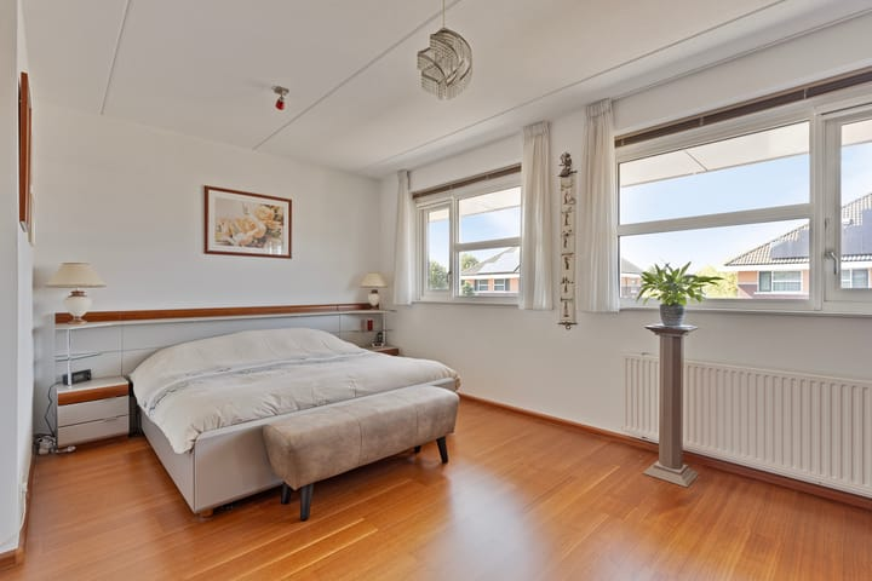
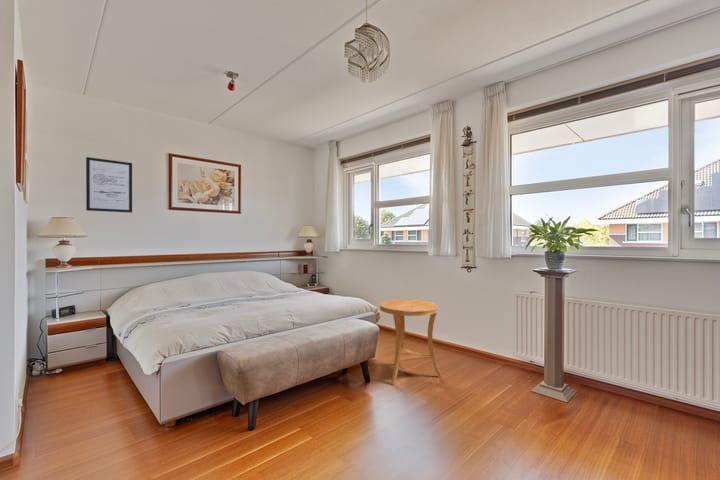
+ side table [379,299,443,386]
+ wall art [85,156,133,213]
